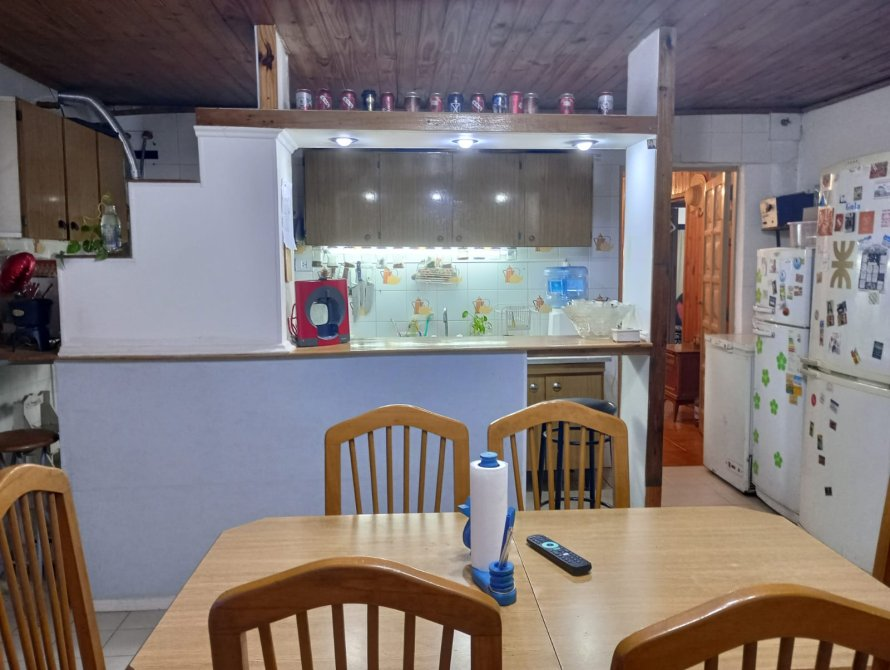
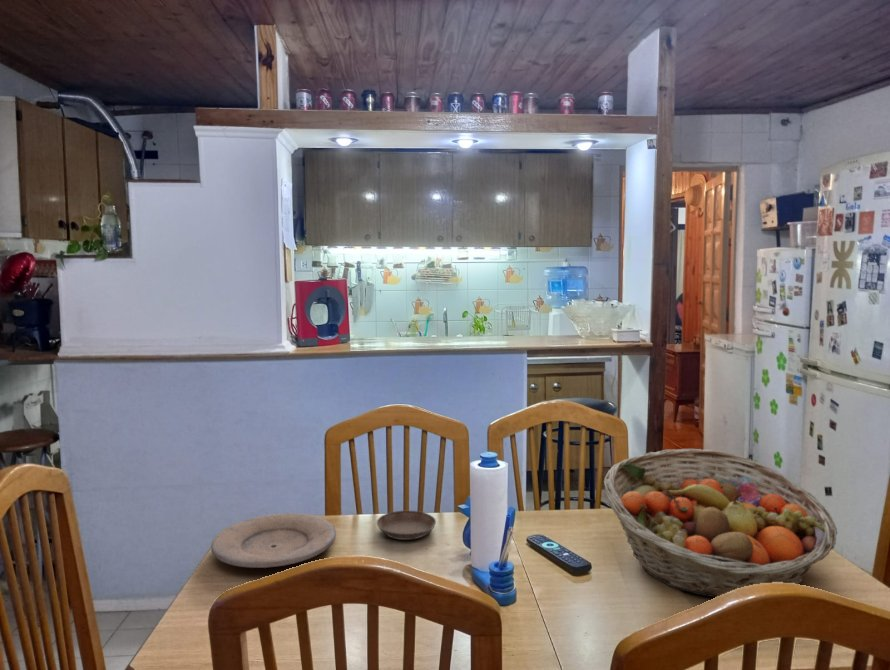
+ fruit basket [603,448,838,598]
+ saucer [376,510,437,541]
+ plate [210,512,337,569]
